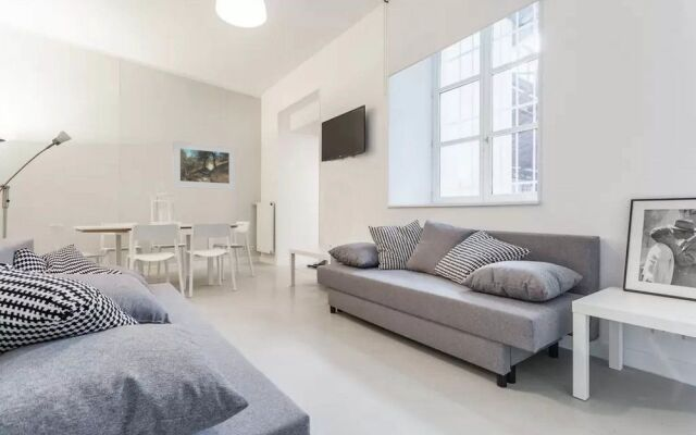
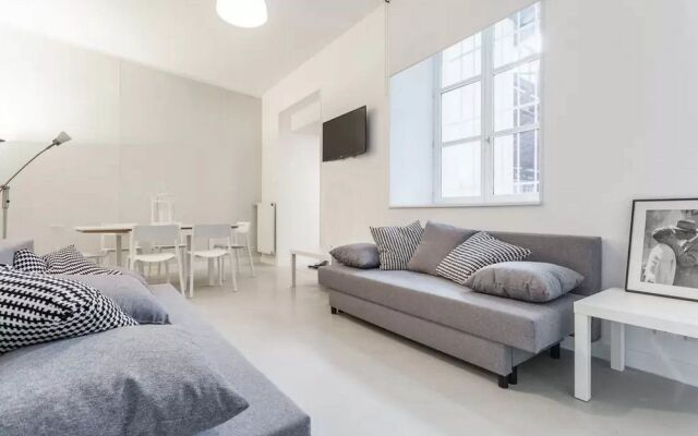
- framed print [172,140,236,191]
